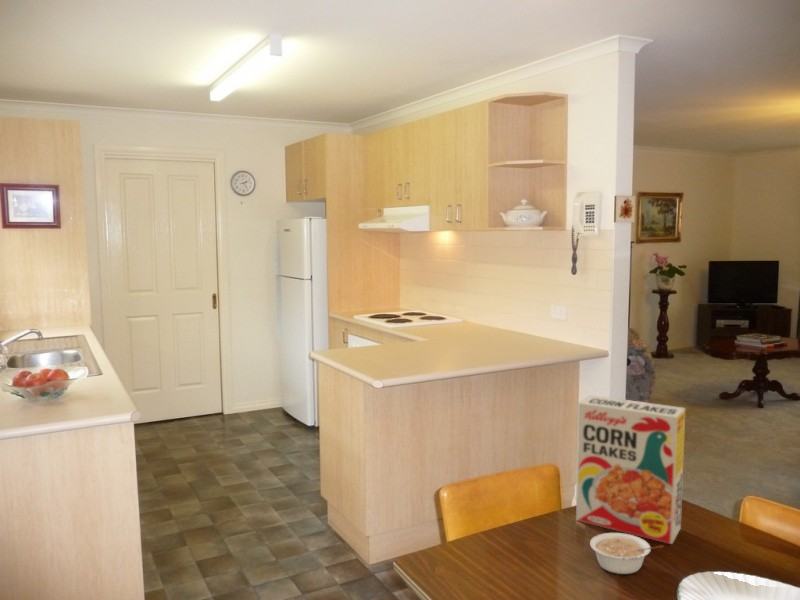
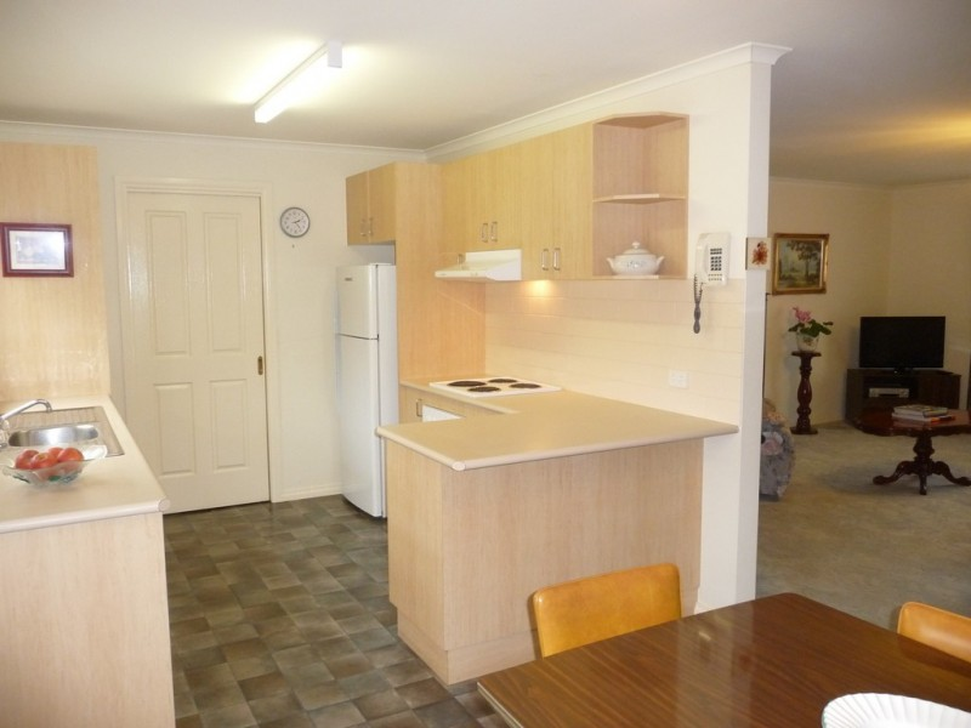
- cereal box [575,394,686,545]
- legume [589,532,665,575]
